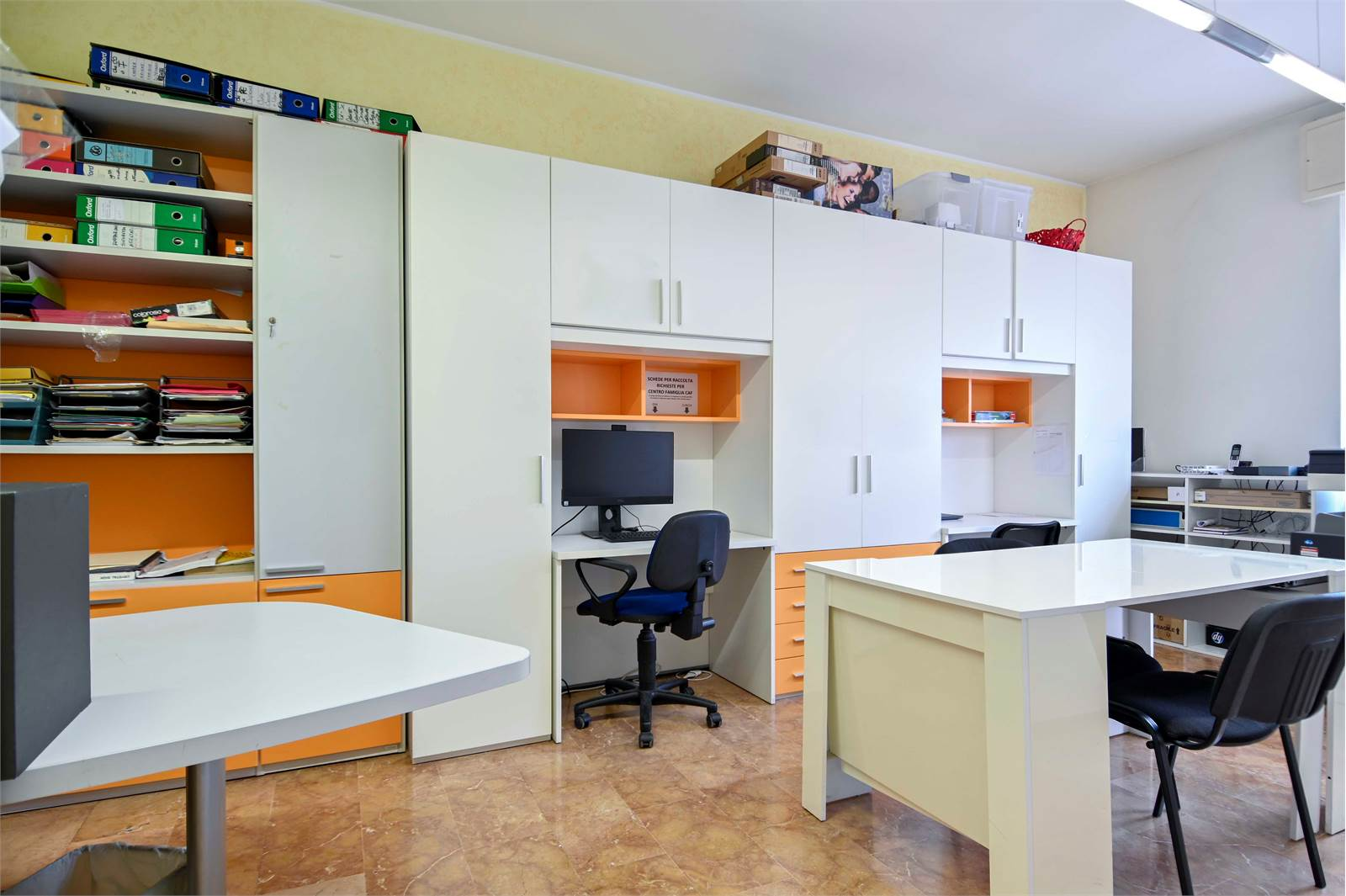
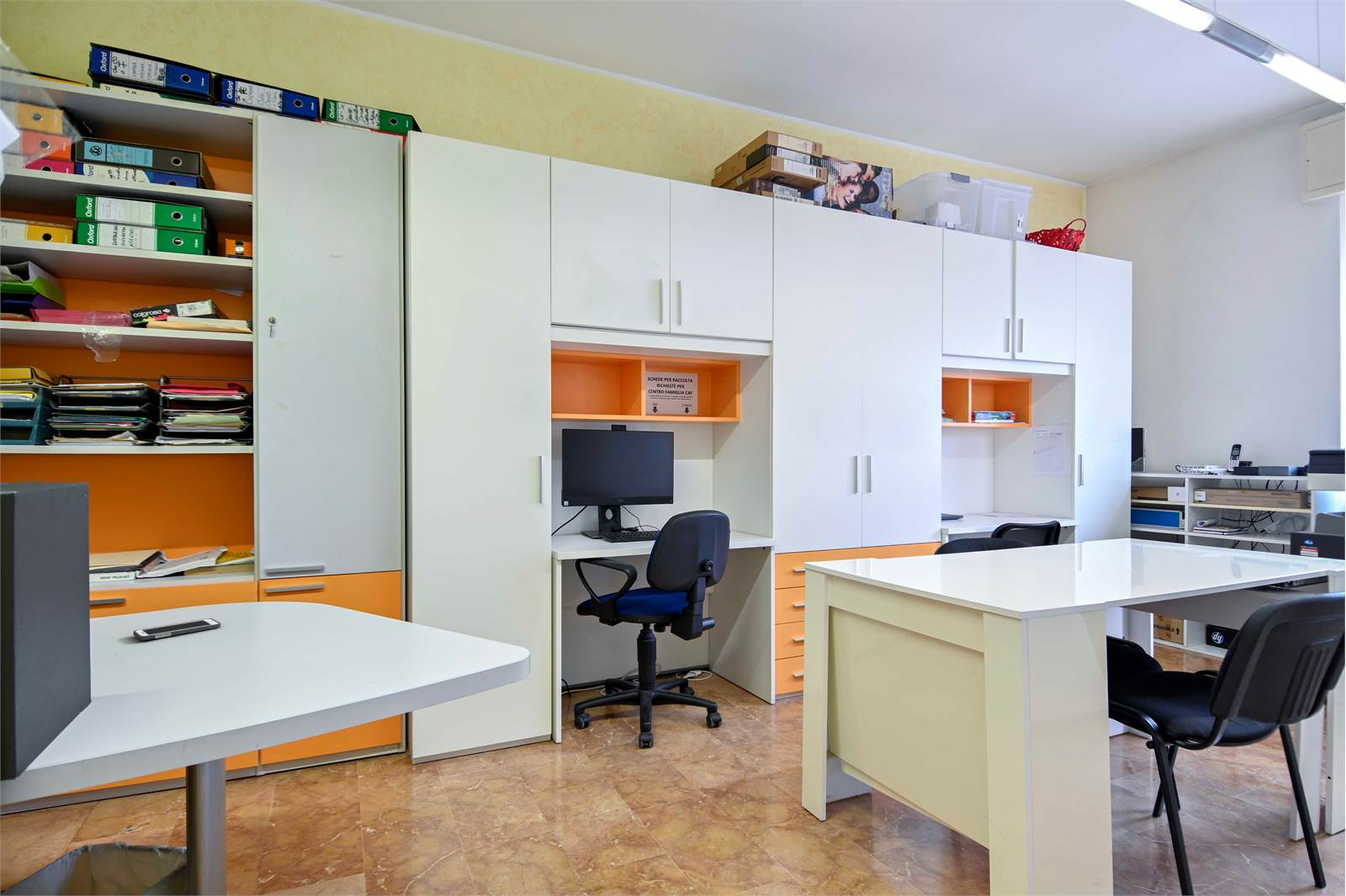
+ cell phone [132,618,221,641]
